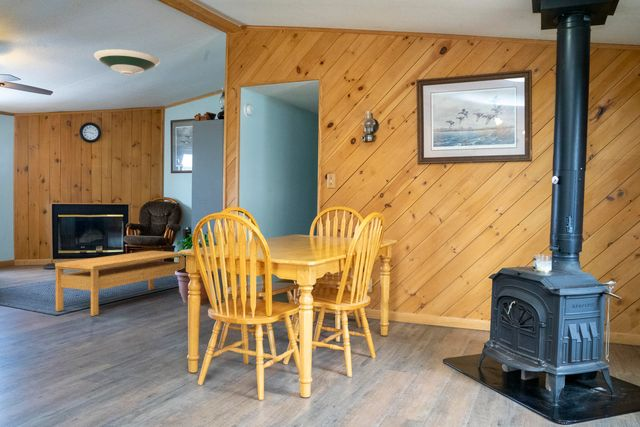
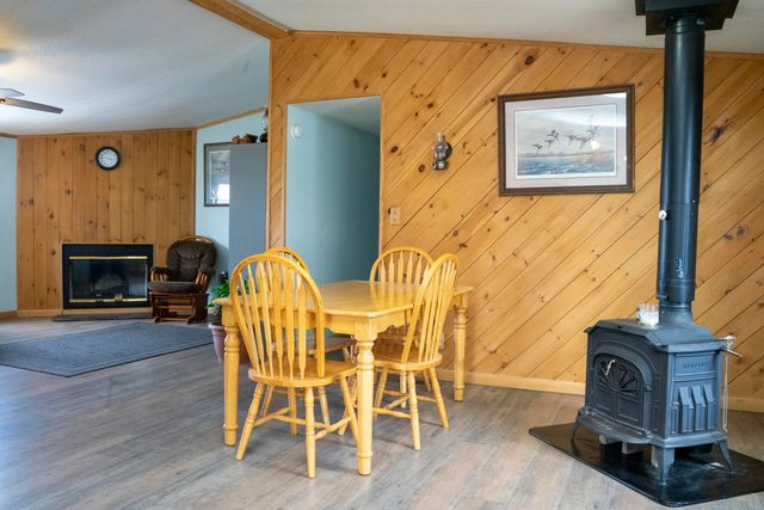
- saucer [93,48,161,76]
- coffee table [54,250,186,317]
